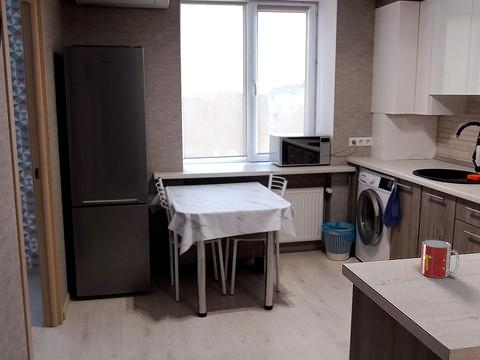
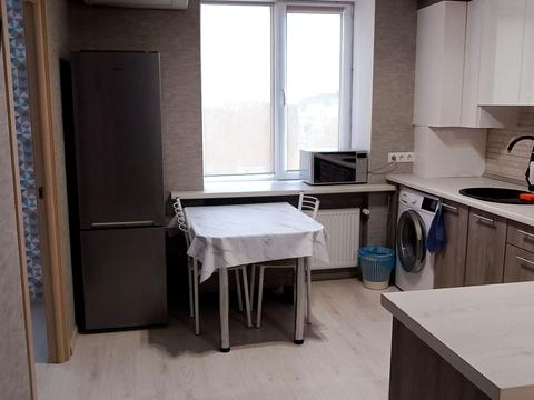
- mug [419,239,460,279]
